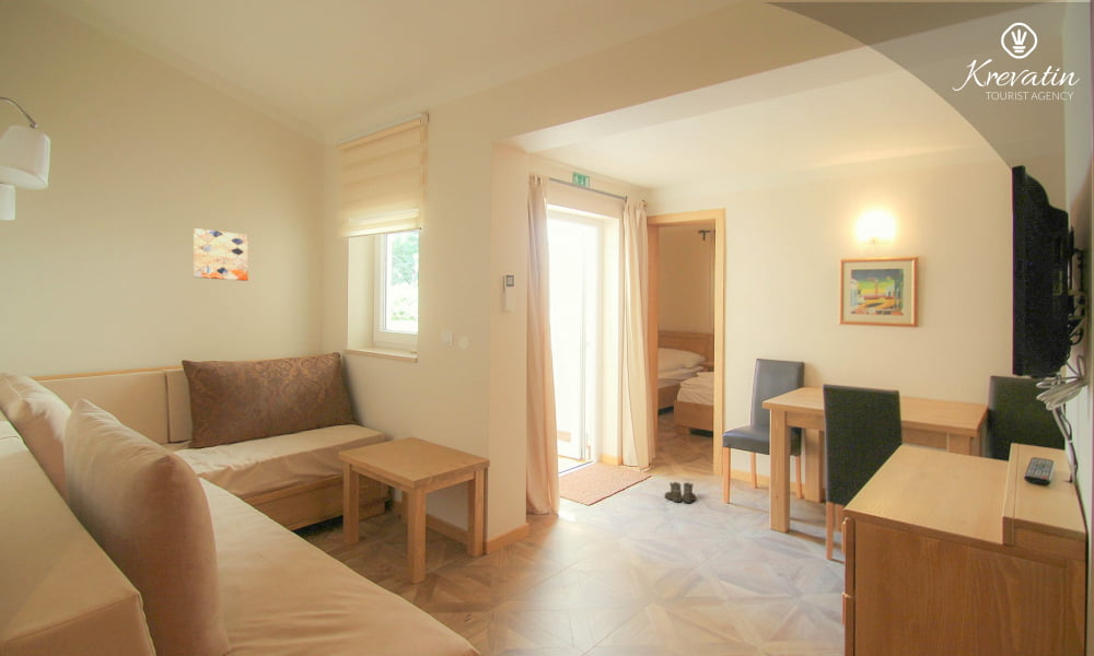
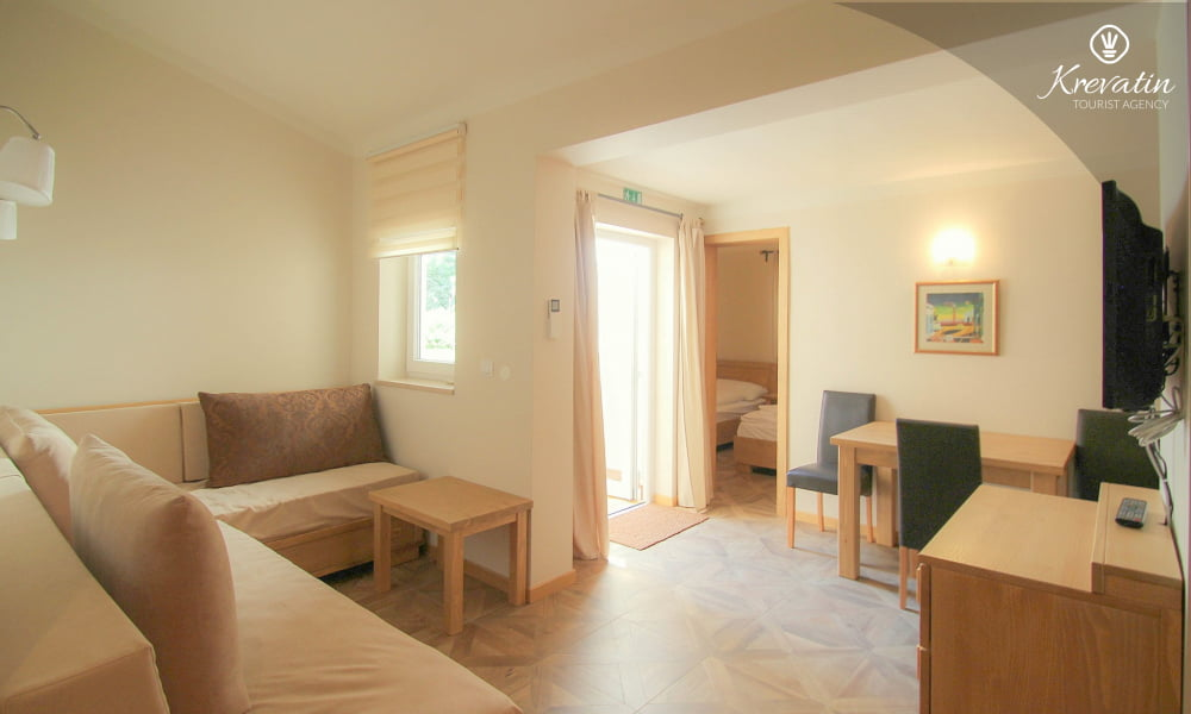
- wall art [193,227,249,282]
- boots [663,481,700,504]
